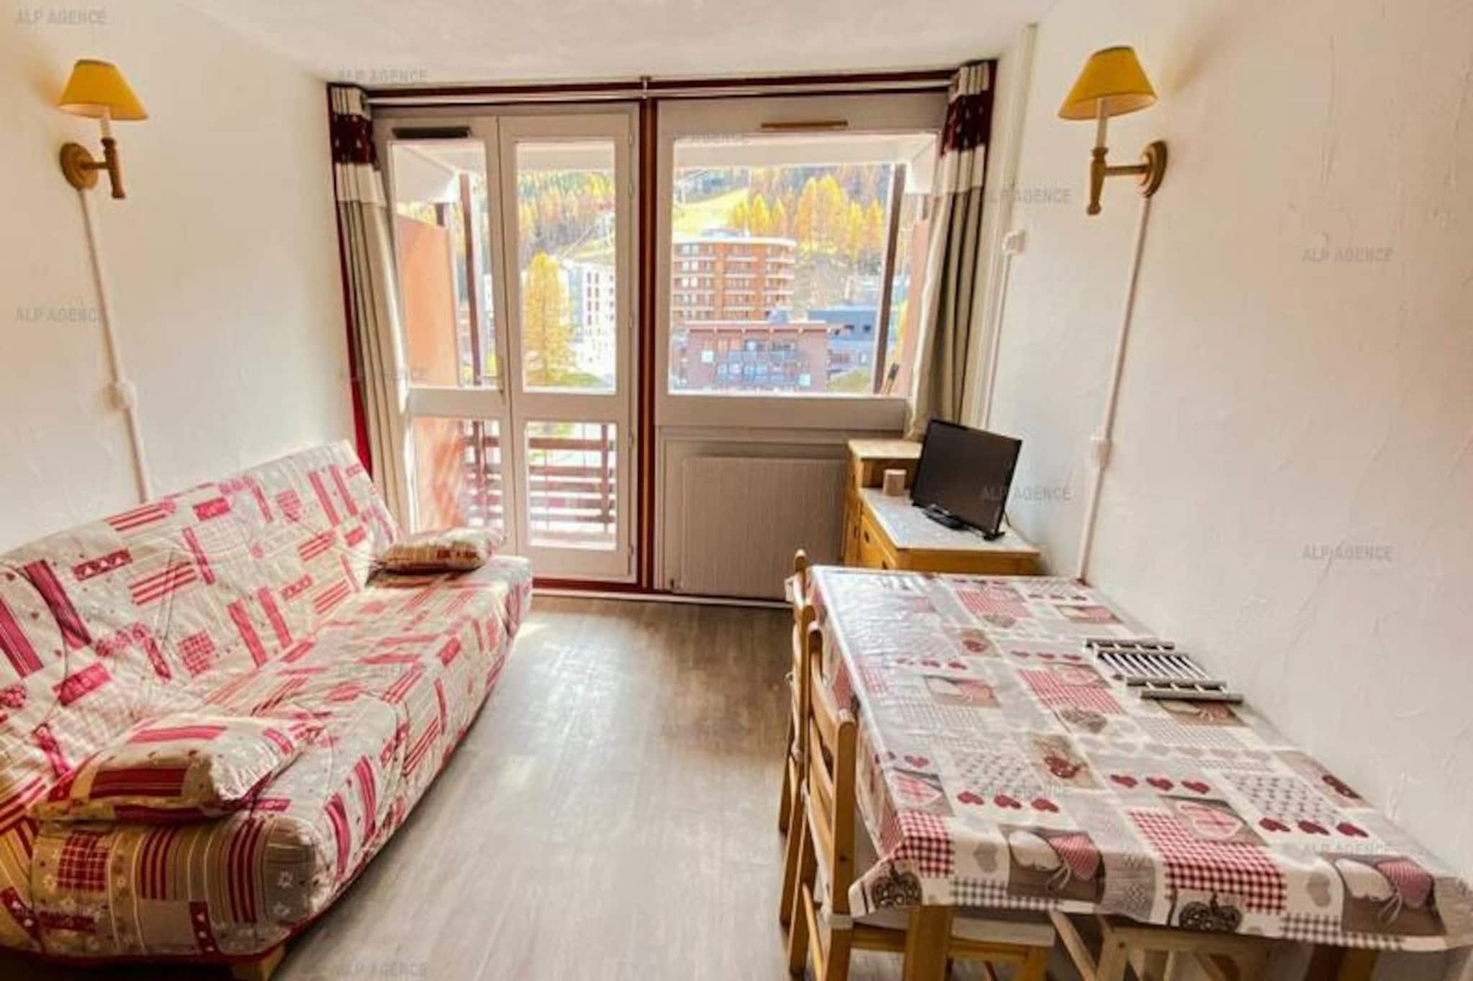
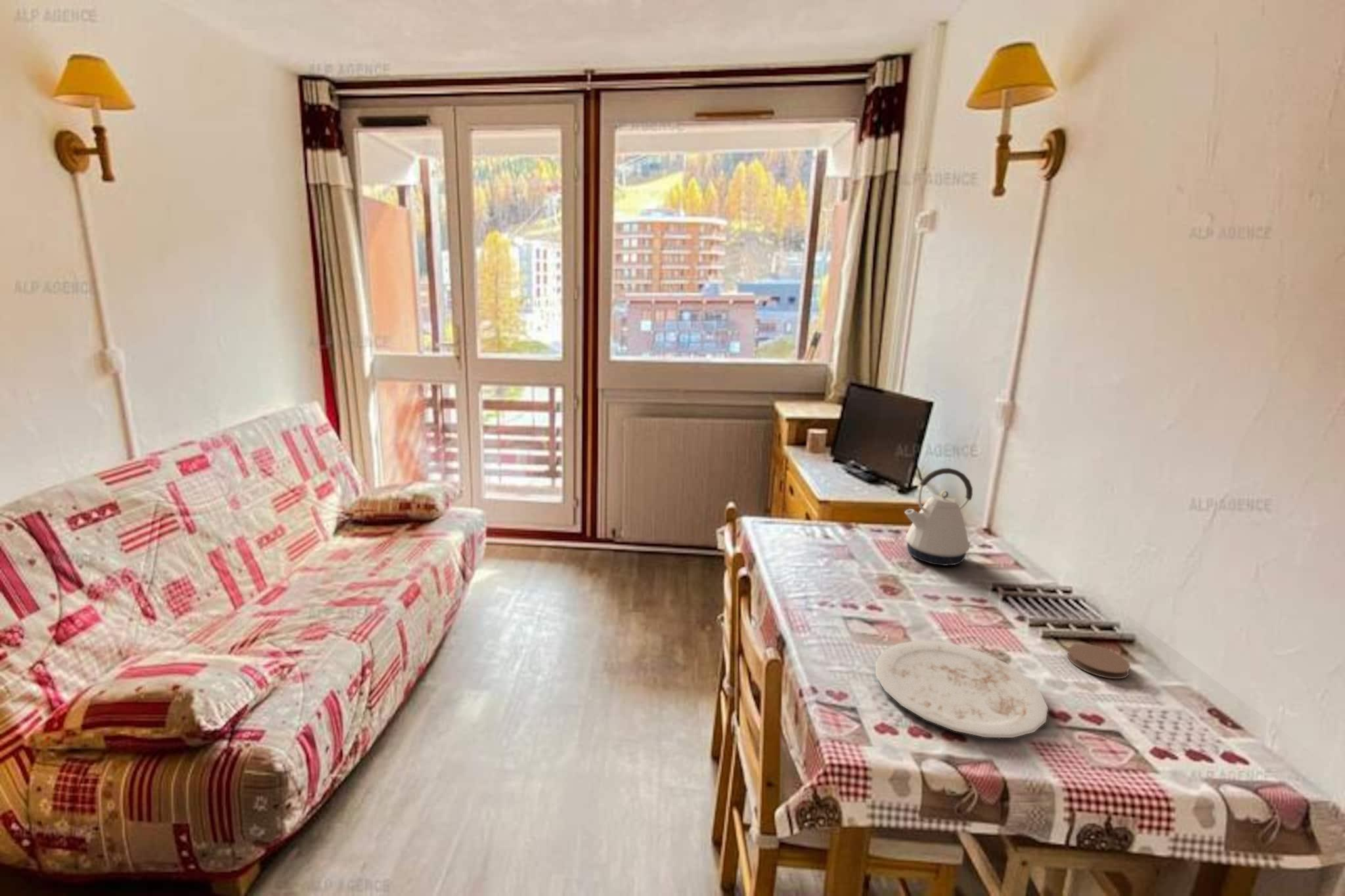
+ coaster [1067,643,1131,680]
+ plate [875,640,1049,738]
+ kettle [904,467,973,566]
